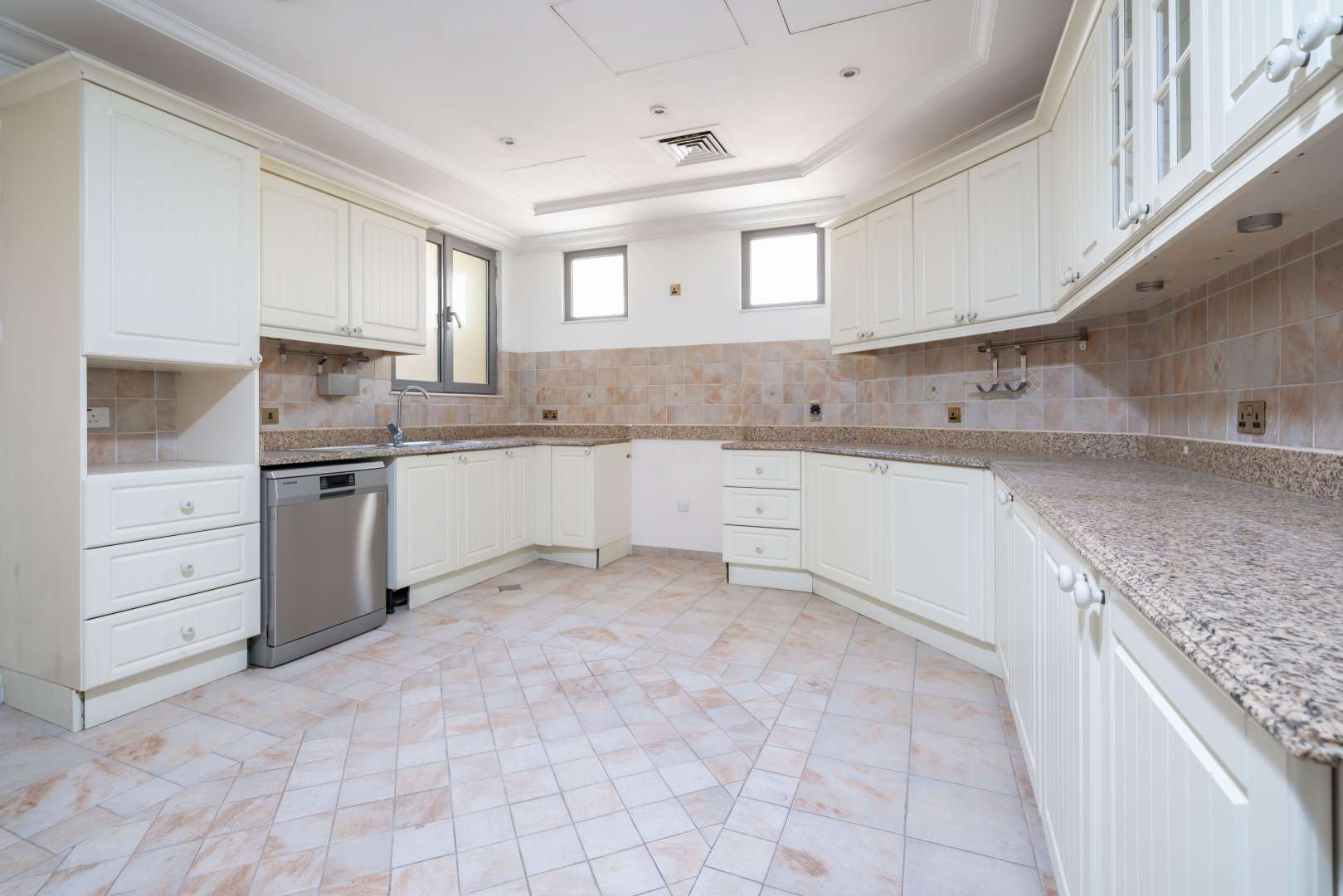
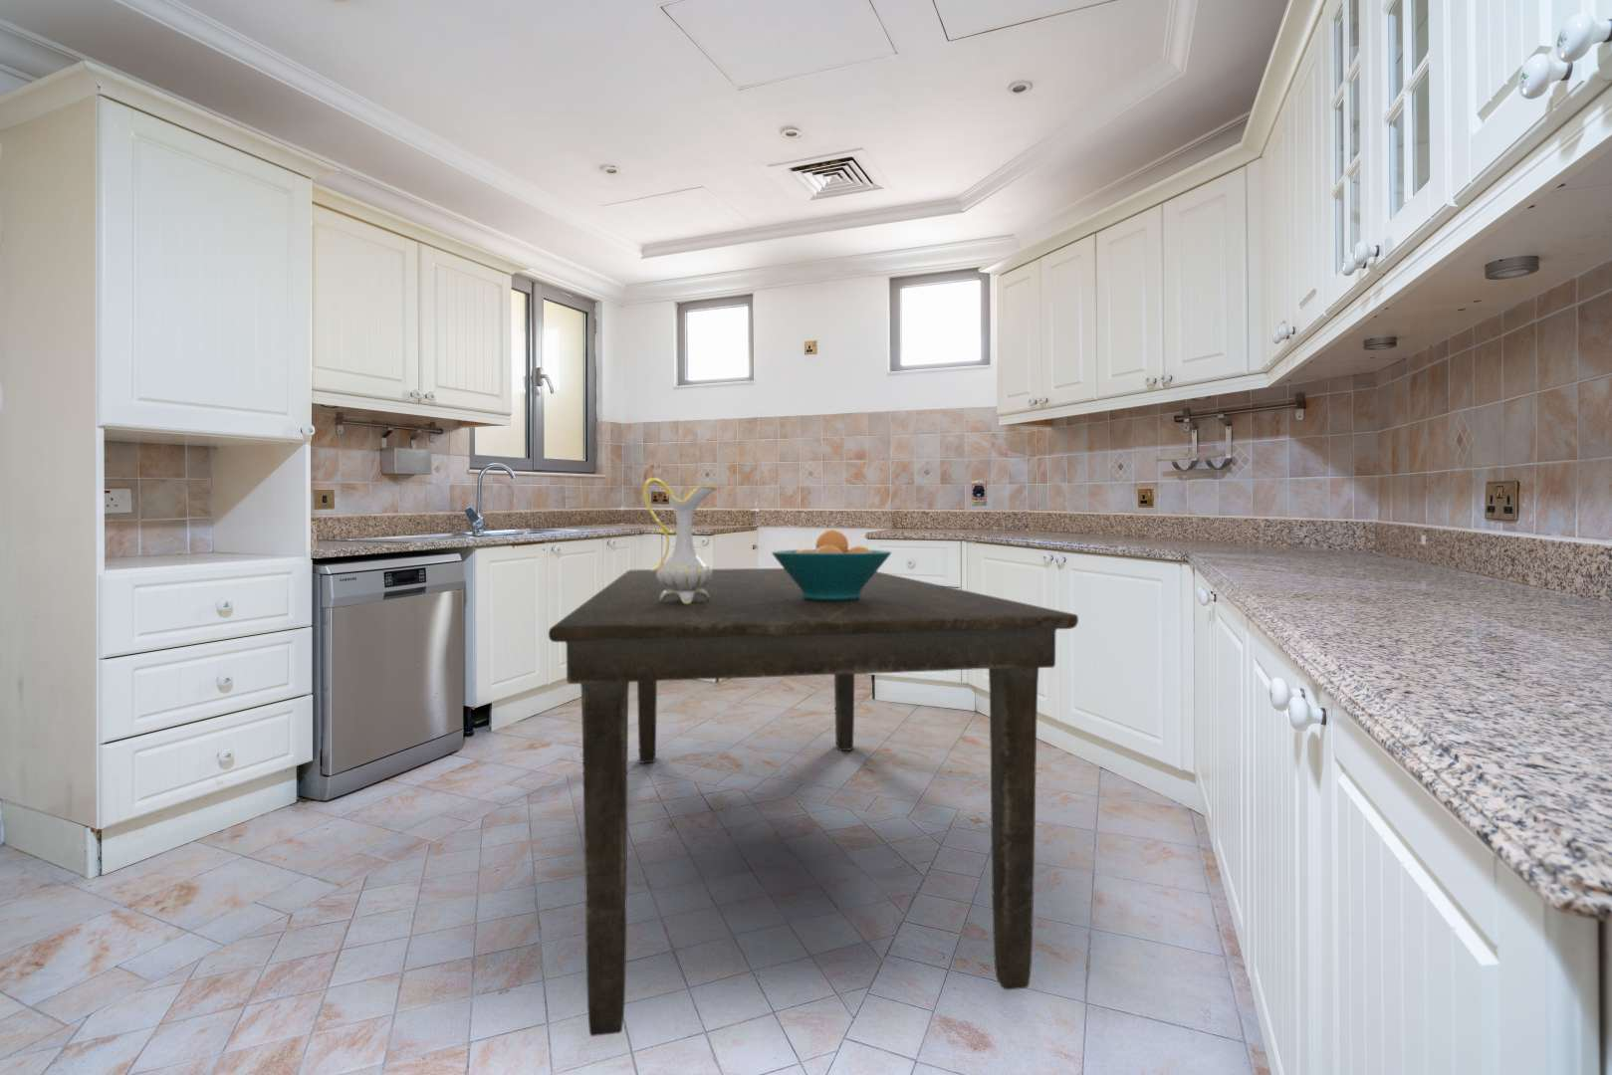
+ pitcher [642,476,720,605]
+ dining table [547,567,1079,1037]
+ fruit bowl [771,529,892,601]
